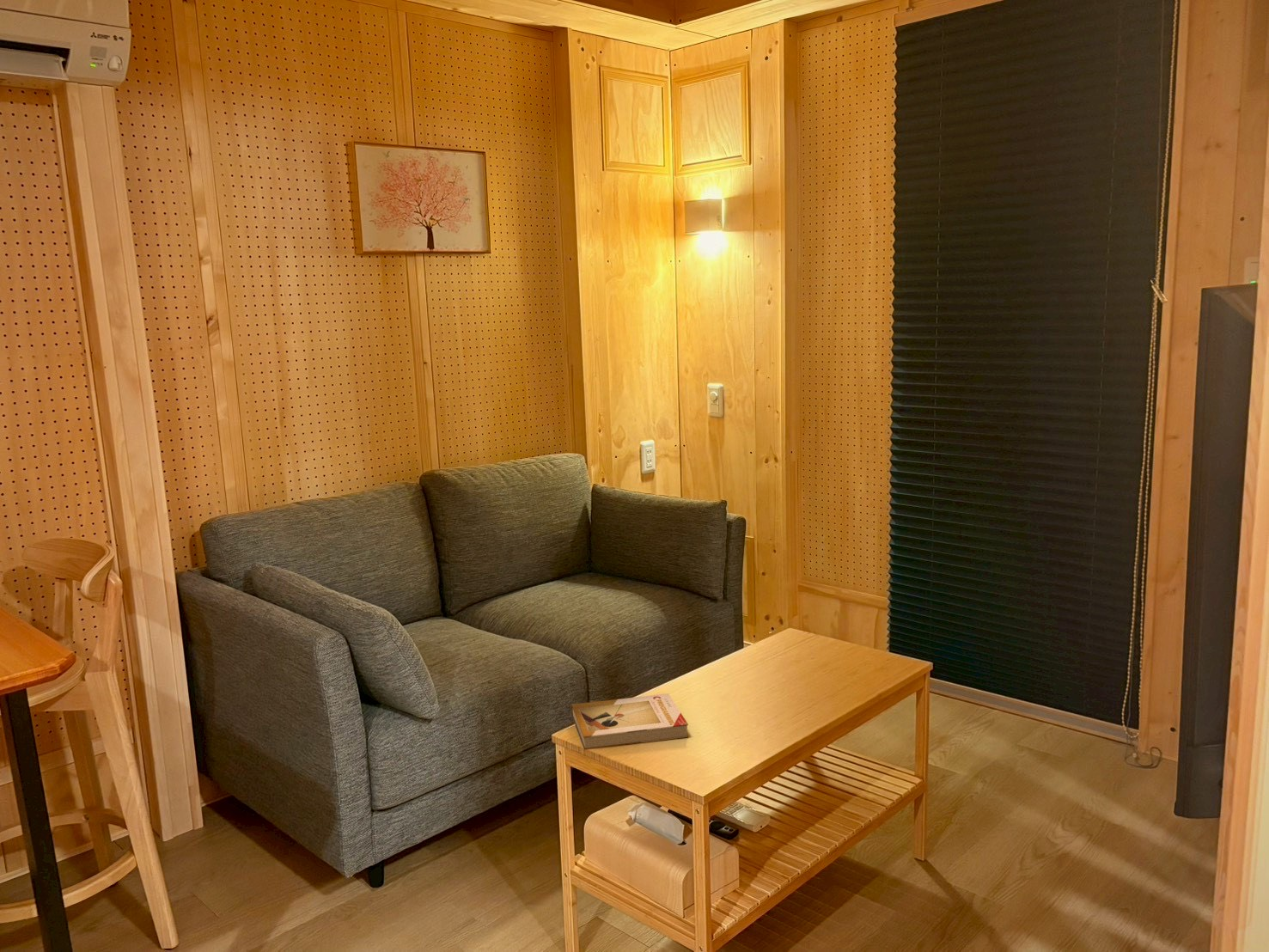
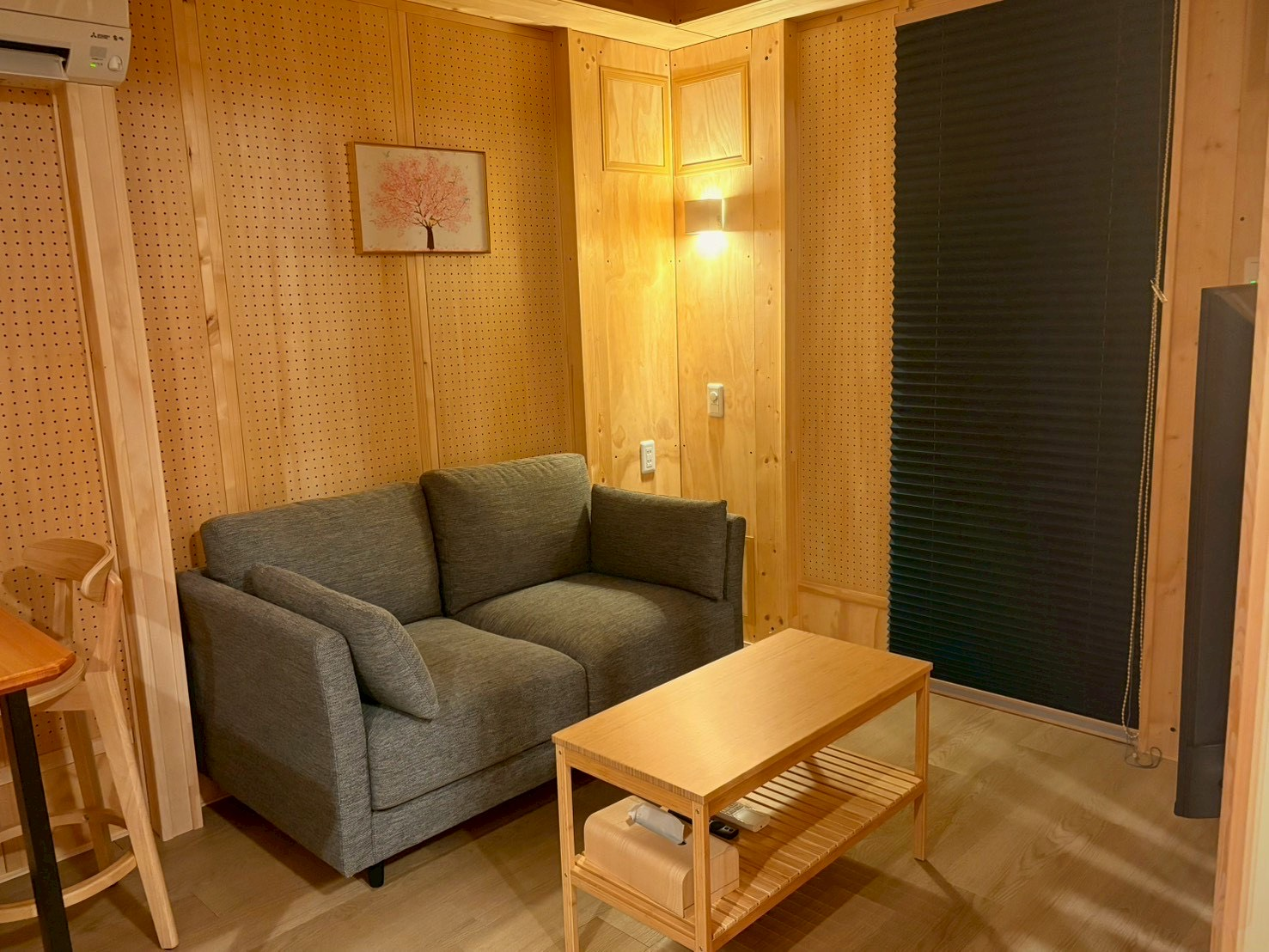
- book [570,693,689,750]
